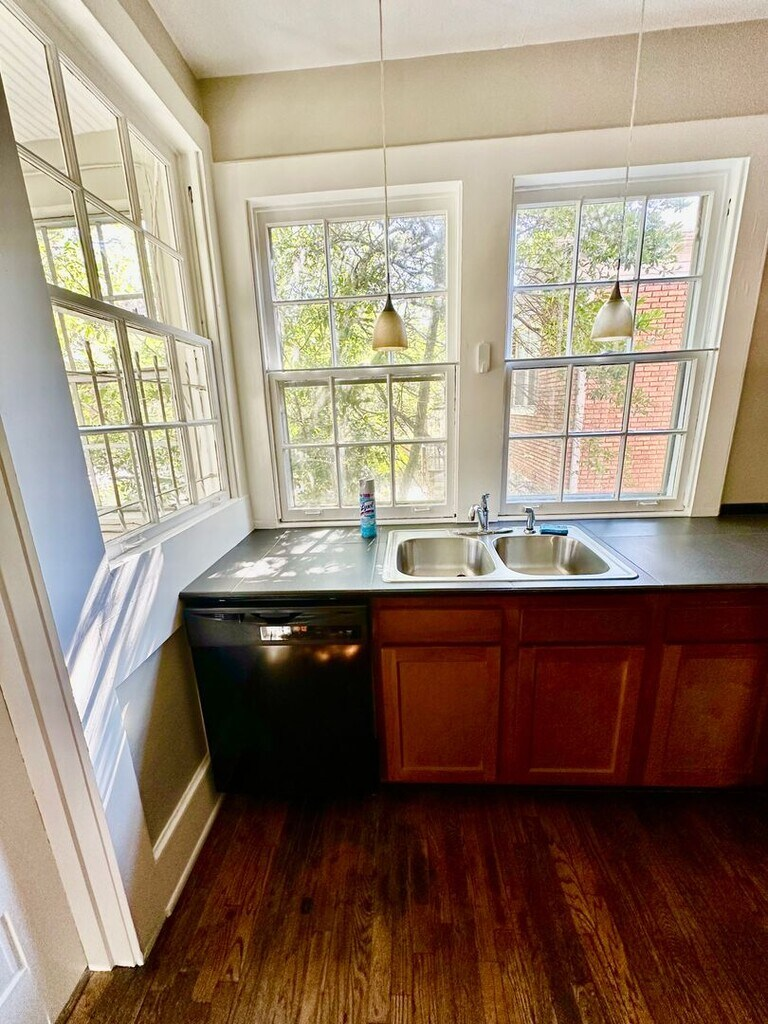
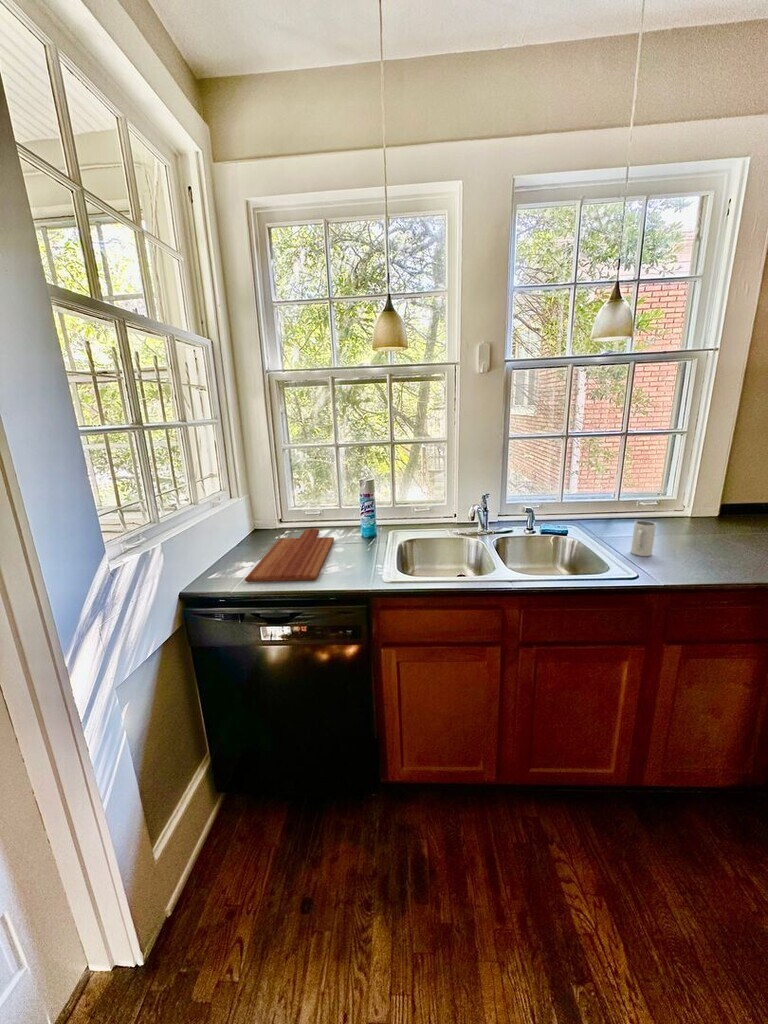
+ cutting board [244,528,335,583]
+ mug [630,520,657,557]
